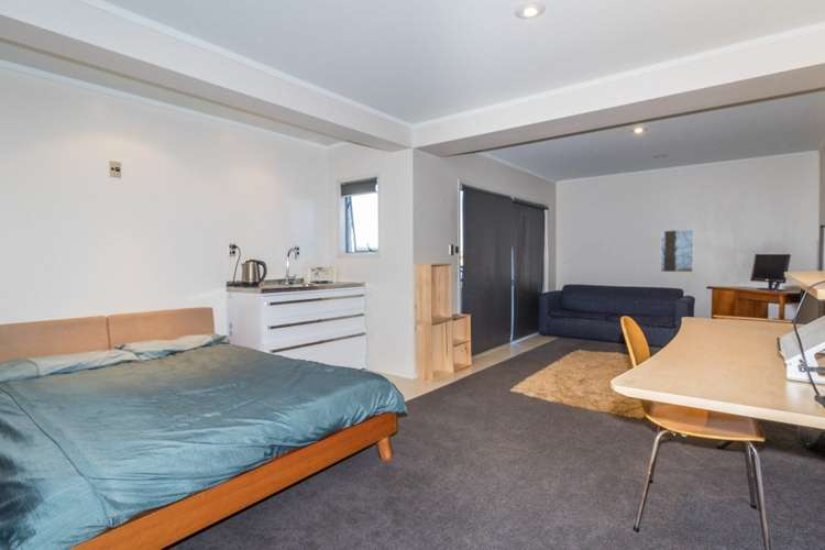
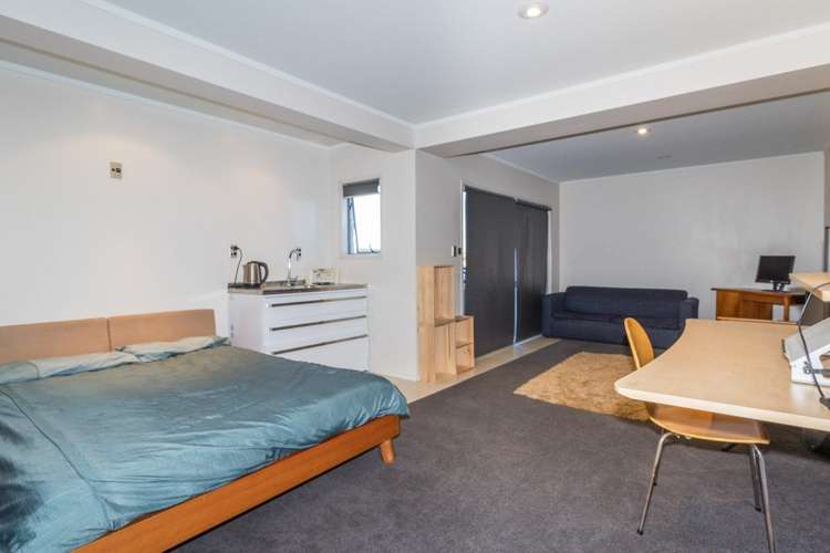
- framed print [660,229,695,273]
